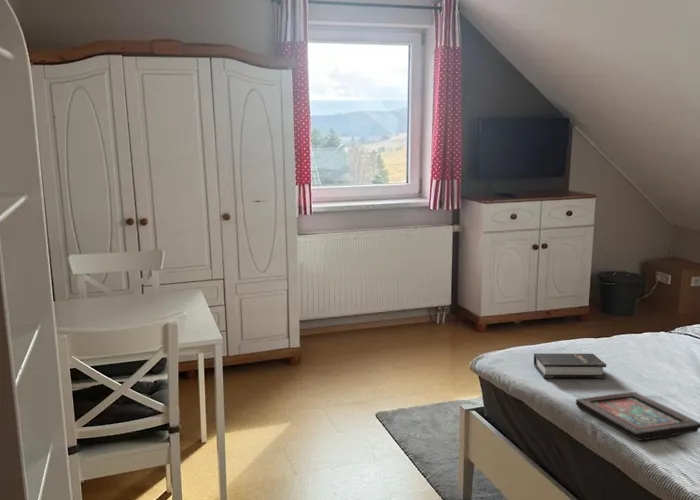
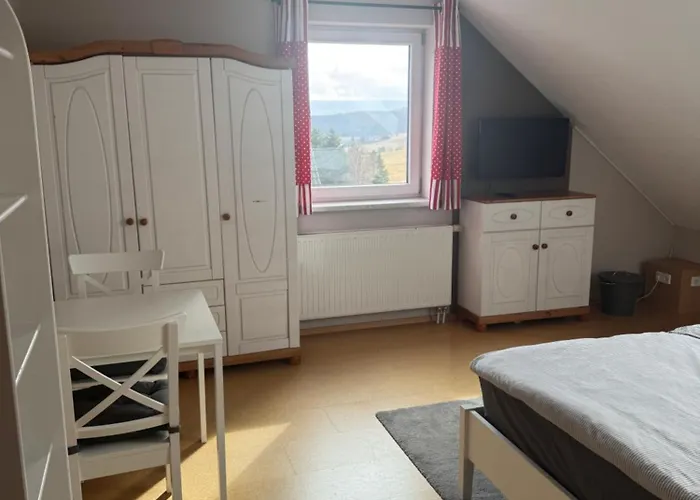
- hardback book [533,352,607,379]
- religious icon [575,391,700,442]
